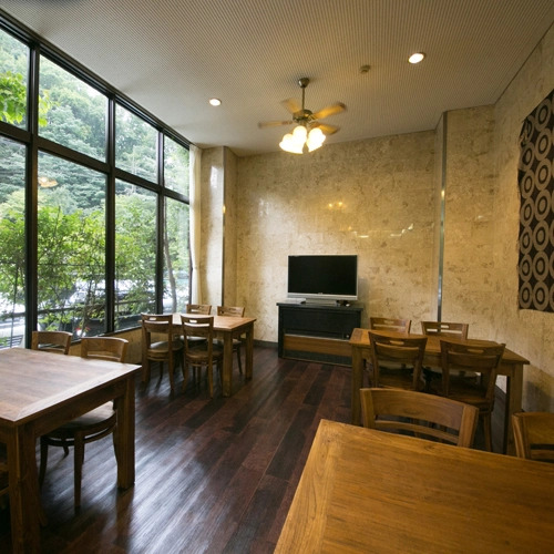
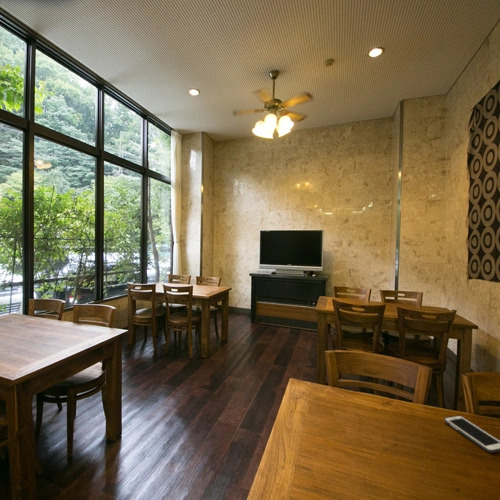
+ cell phone [443,415,500,454]
